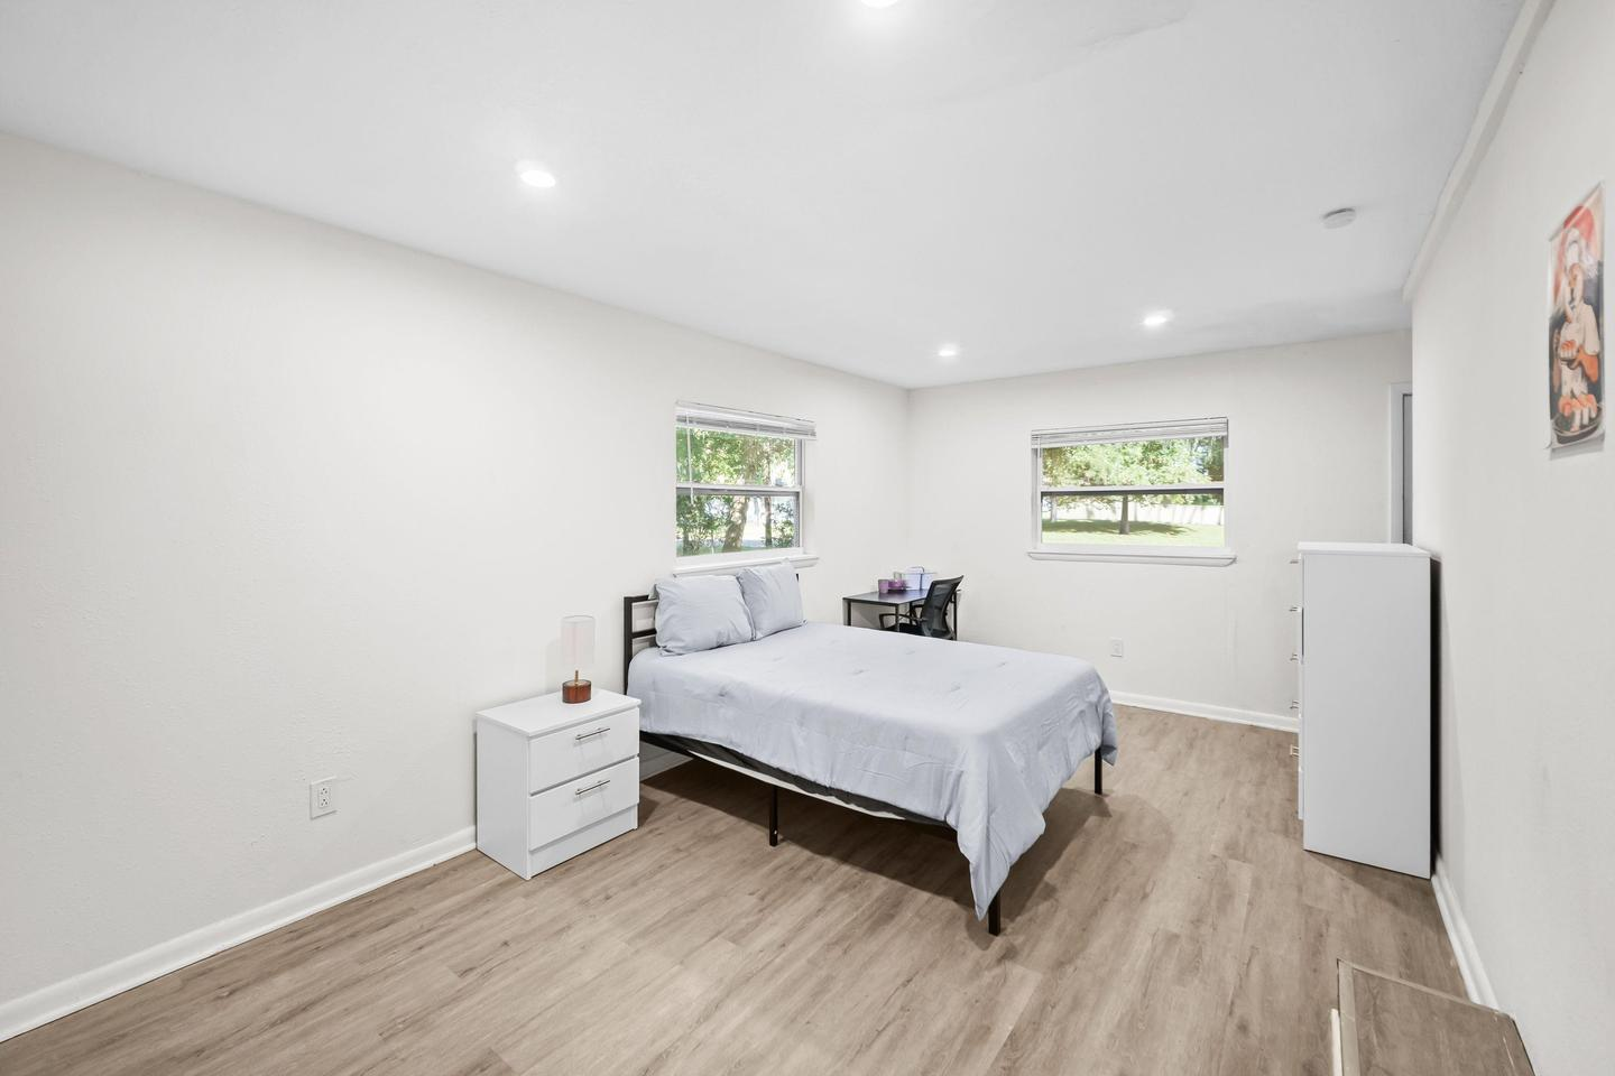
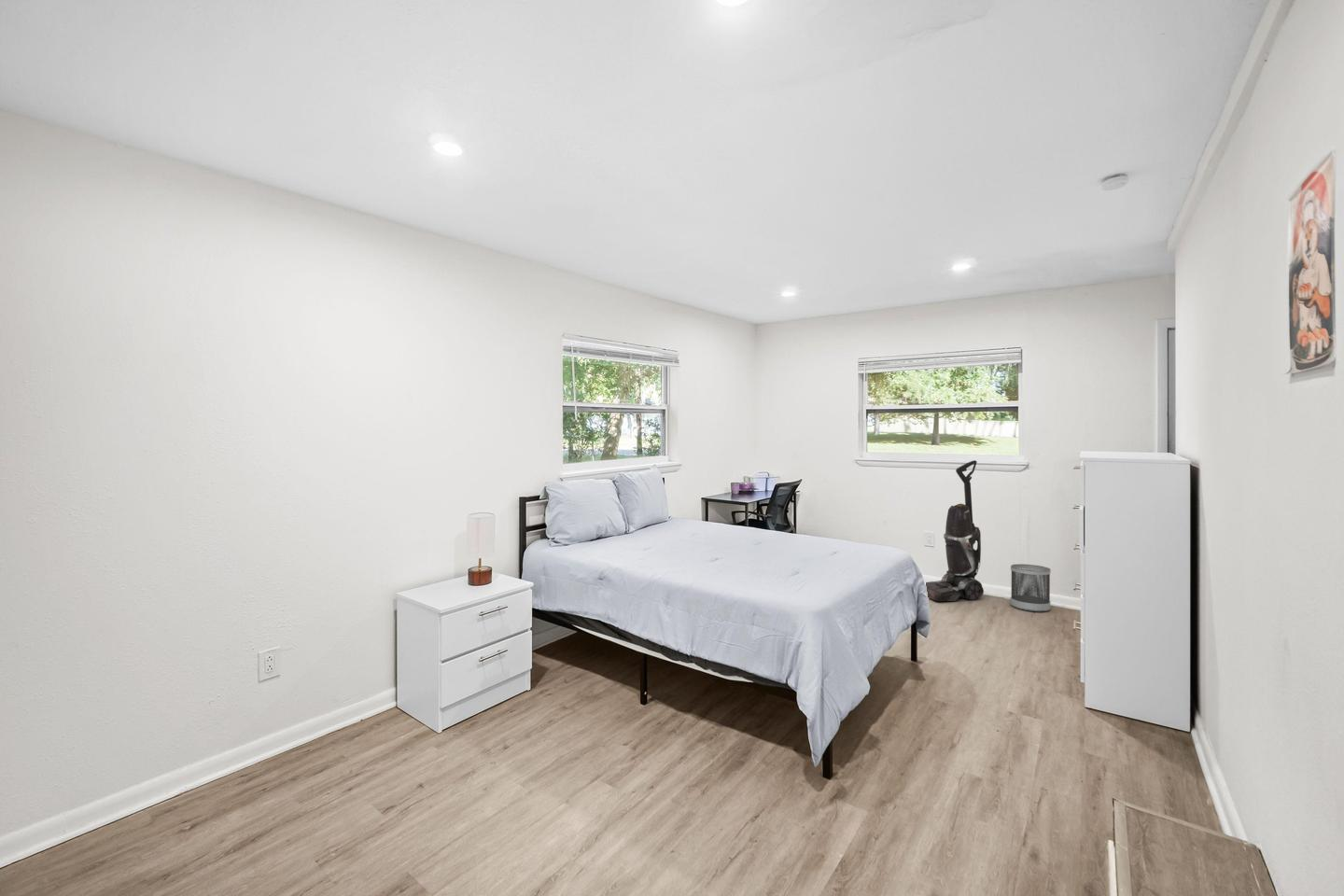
+ wastebasket [1010,563,1052,612]
+ vacuum cleaner [925,459,985,602]
